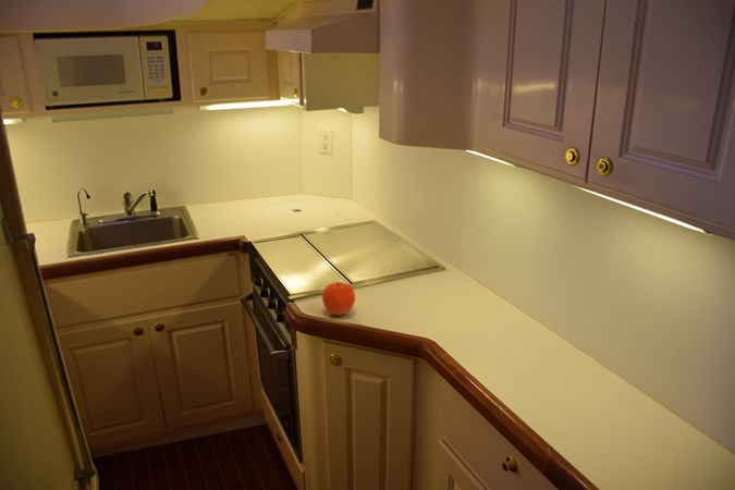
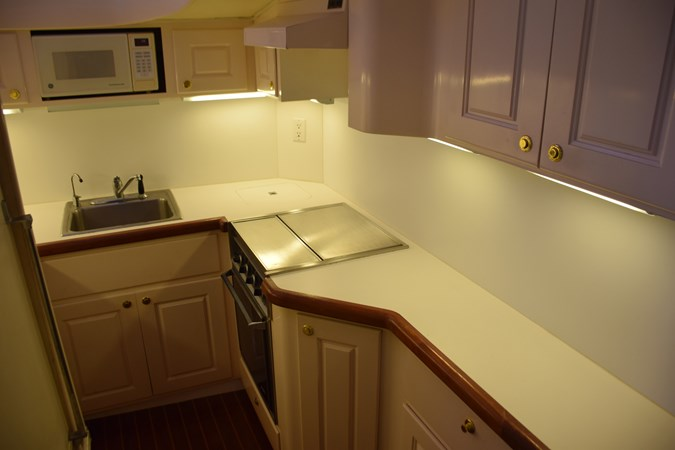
- fruit [321,281,356,317]
